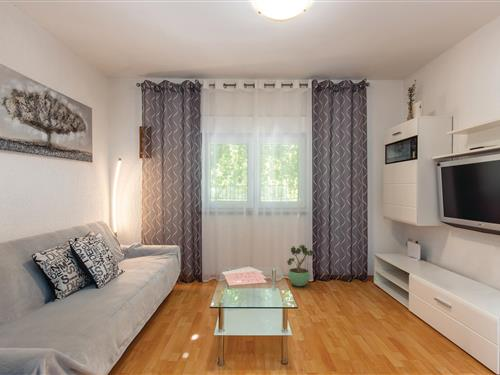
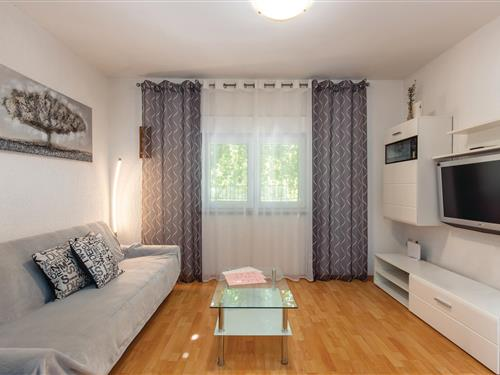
- potted plant [286,244,315,287]
